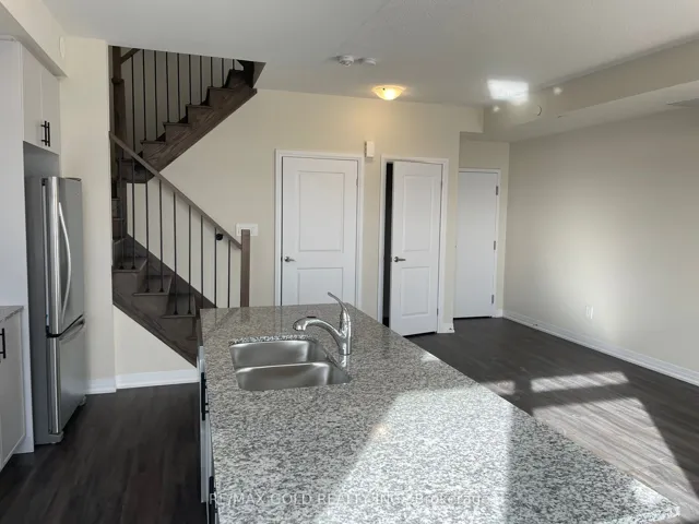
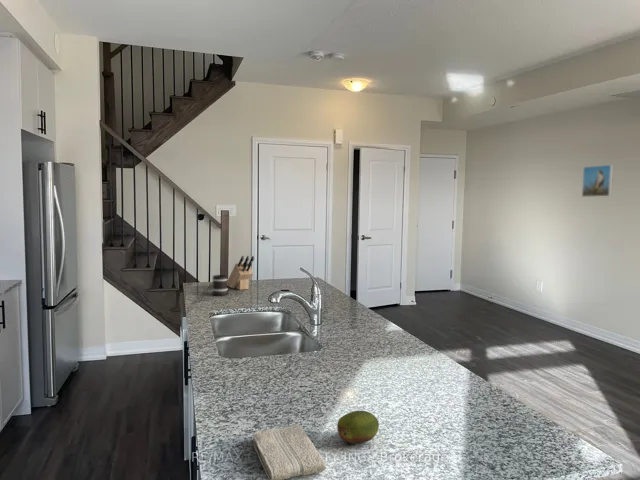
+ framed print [581,164,614,198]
+ mug [211,274,229,296]
+ fruit [336,410,380,445]
+ knife block [227,255,255,291]
+ washcloth [252,424,327,480]
